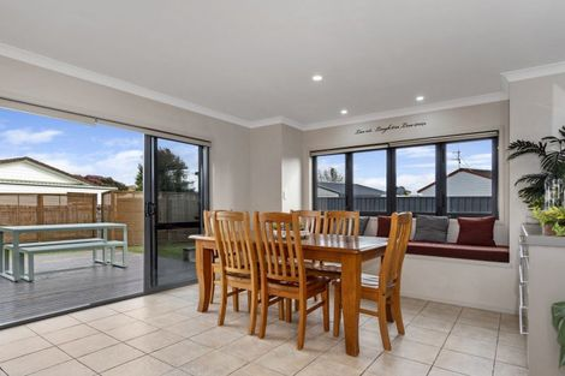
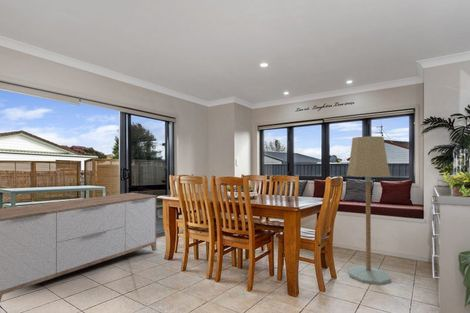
+ floor lamp [346,135,392,286]
+ sideboard [0,192,158,302]
